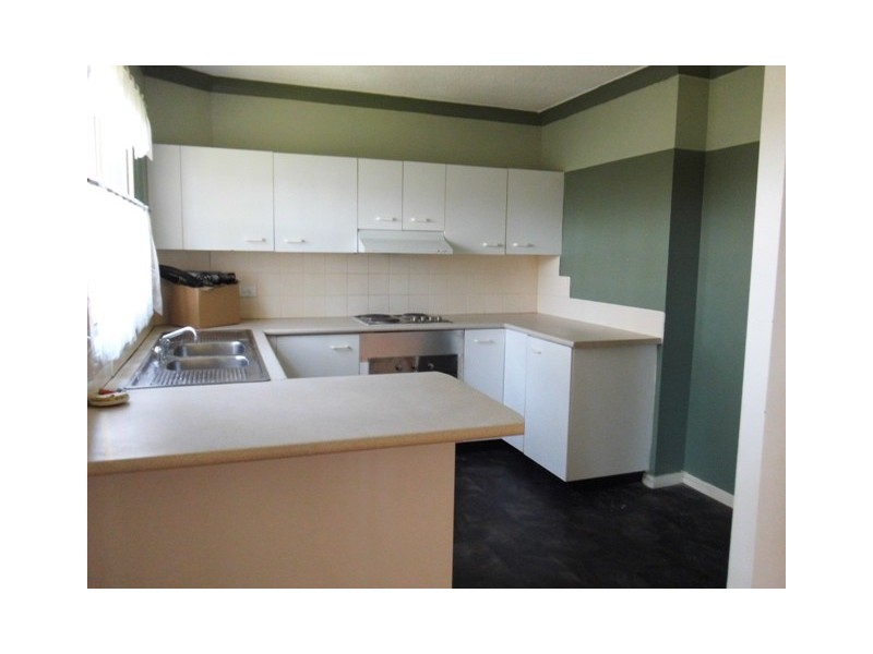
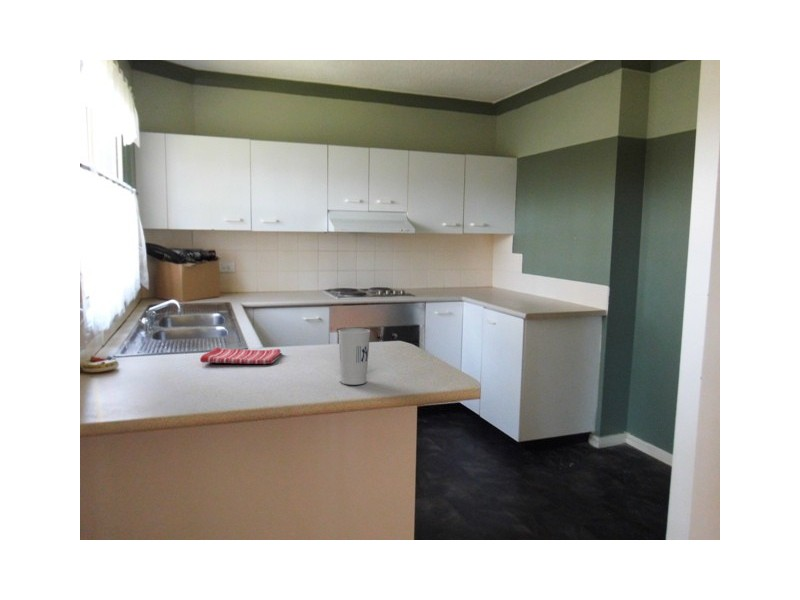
+ cup [337,327,371,386]
+ dish towel [199,347,283,365]
